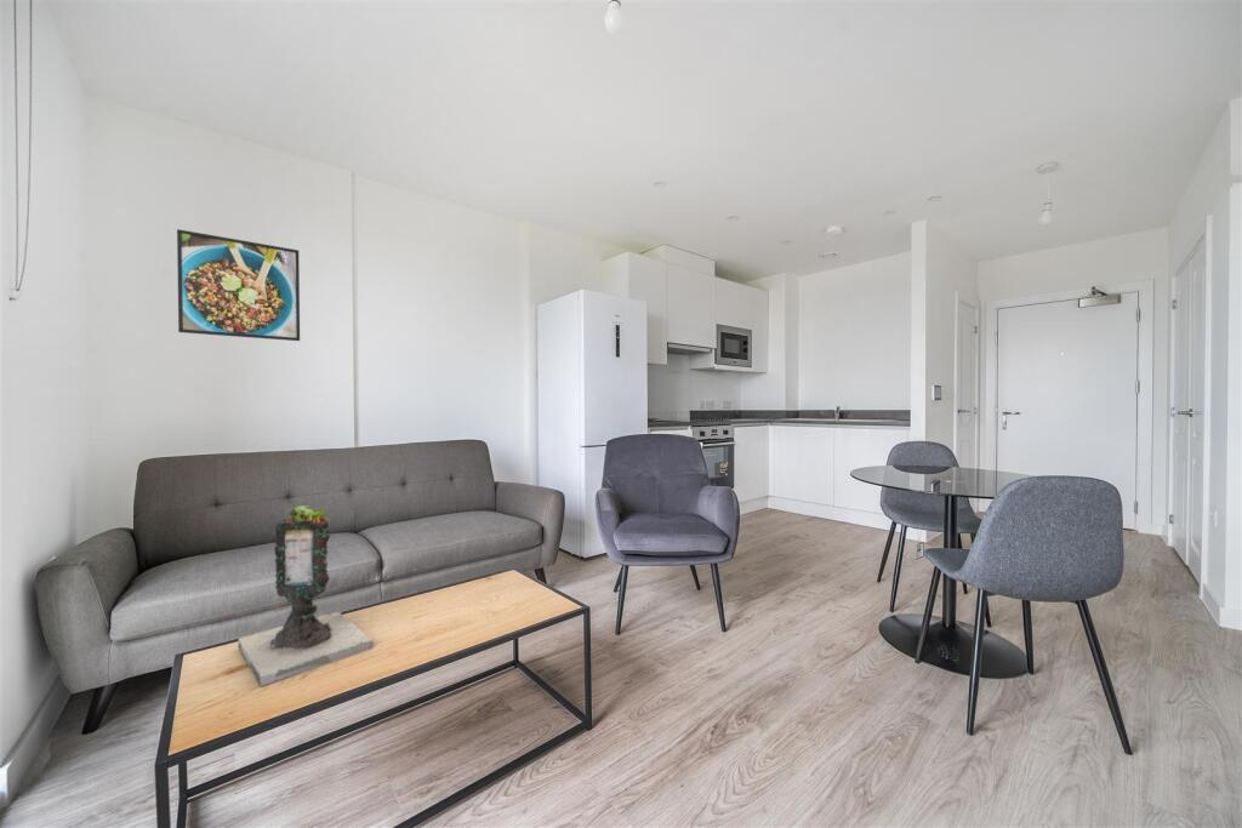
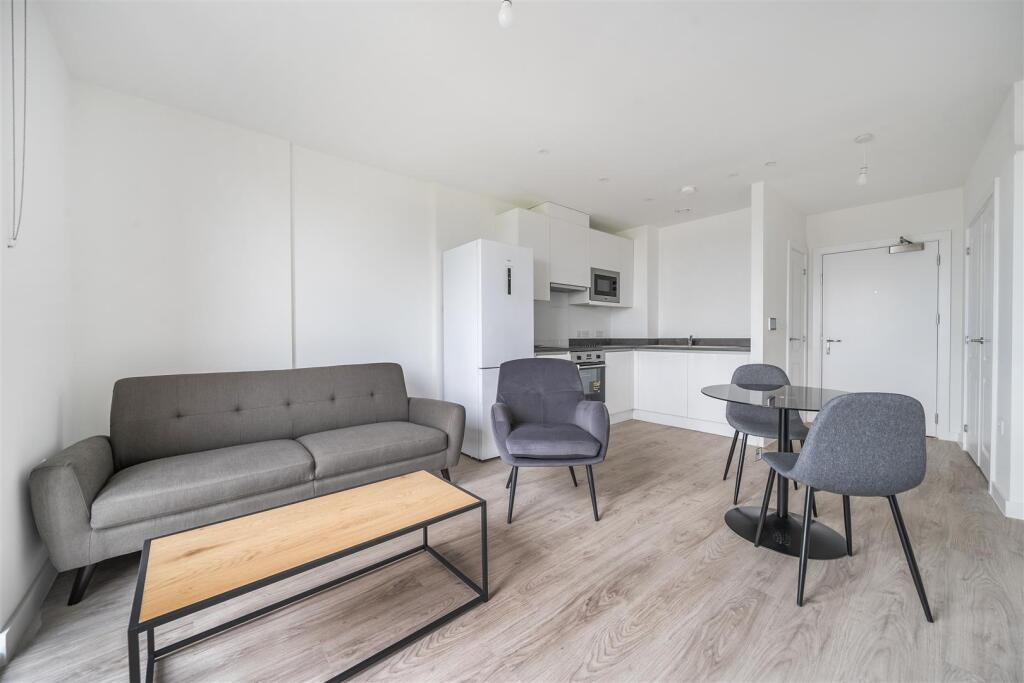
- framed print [176,228,301,342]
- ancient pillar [237,492,374,689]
